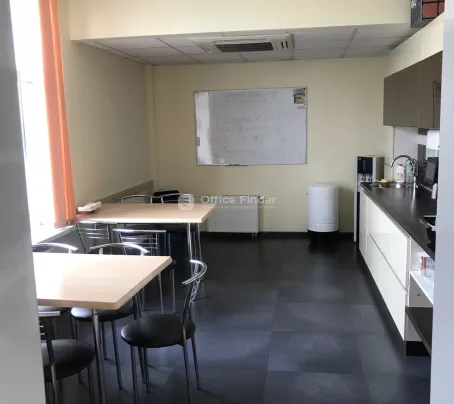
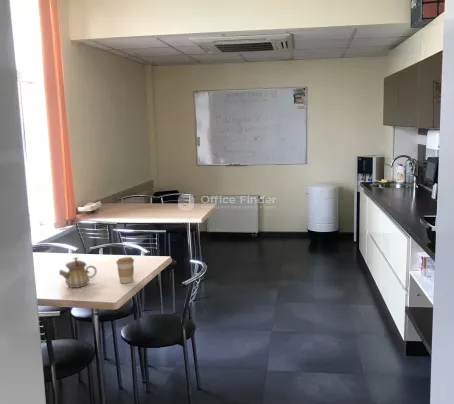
+ teapot [58,256,98,289]
+ coffee cup [115,256,135,284]
